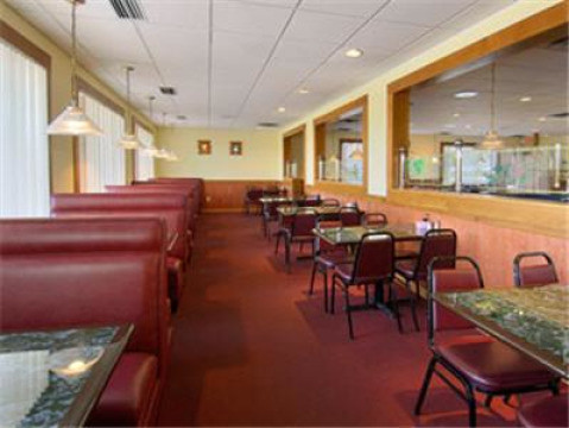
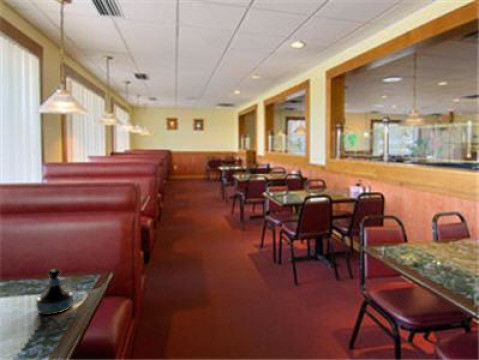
+ tequila bottle [35,267,74,316]
